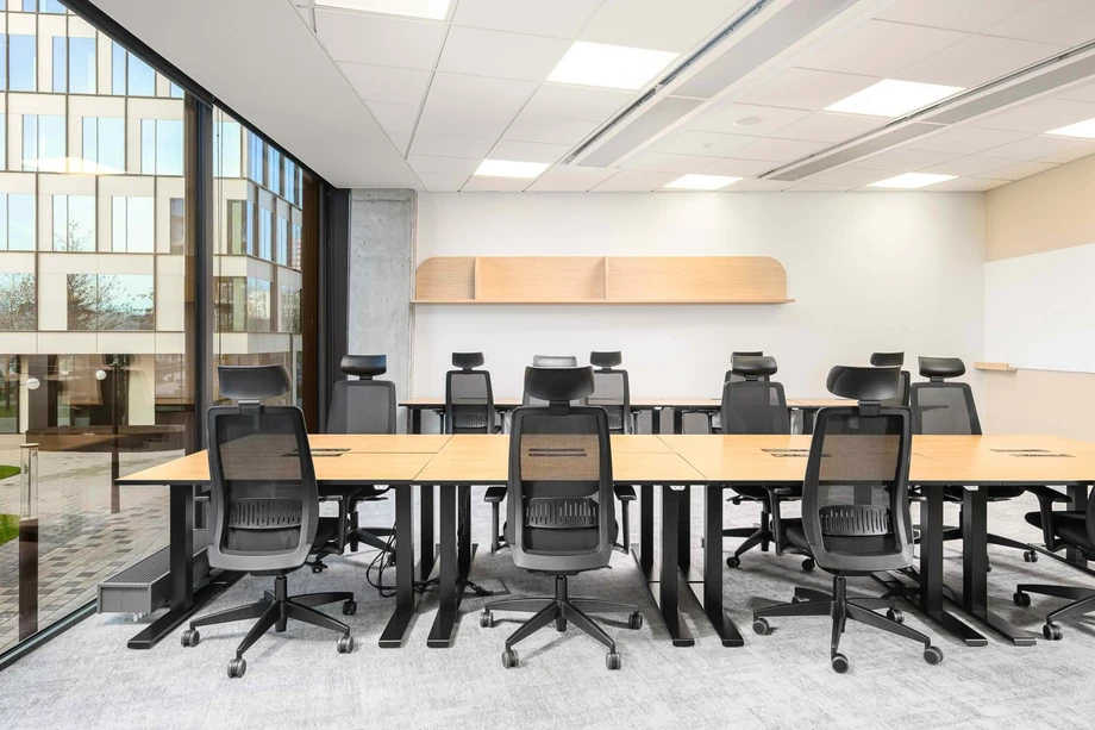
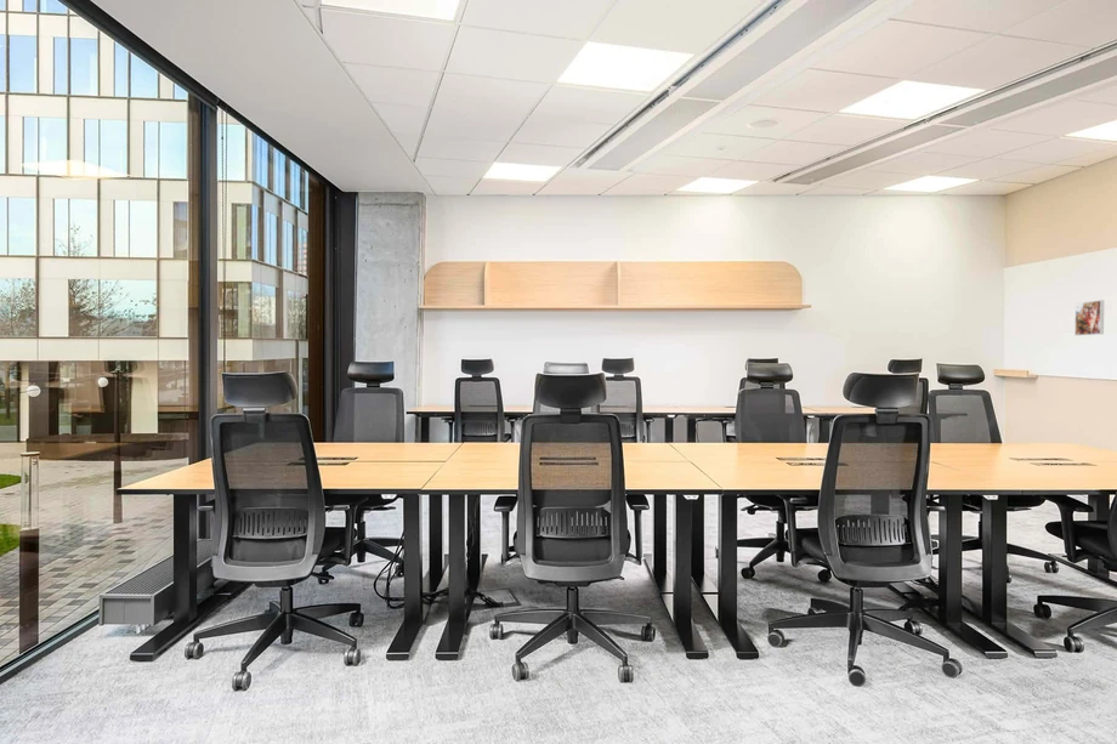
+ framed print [1073,299,1105,336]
